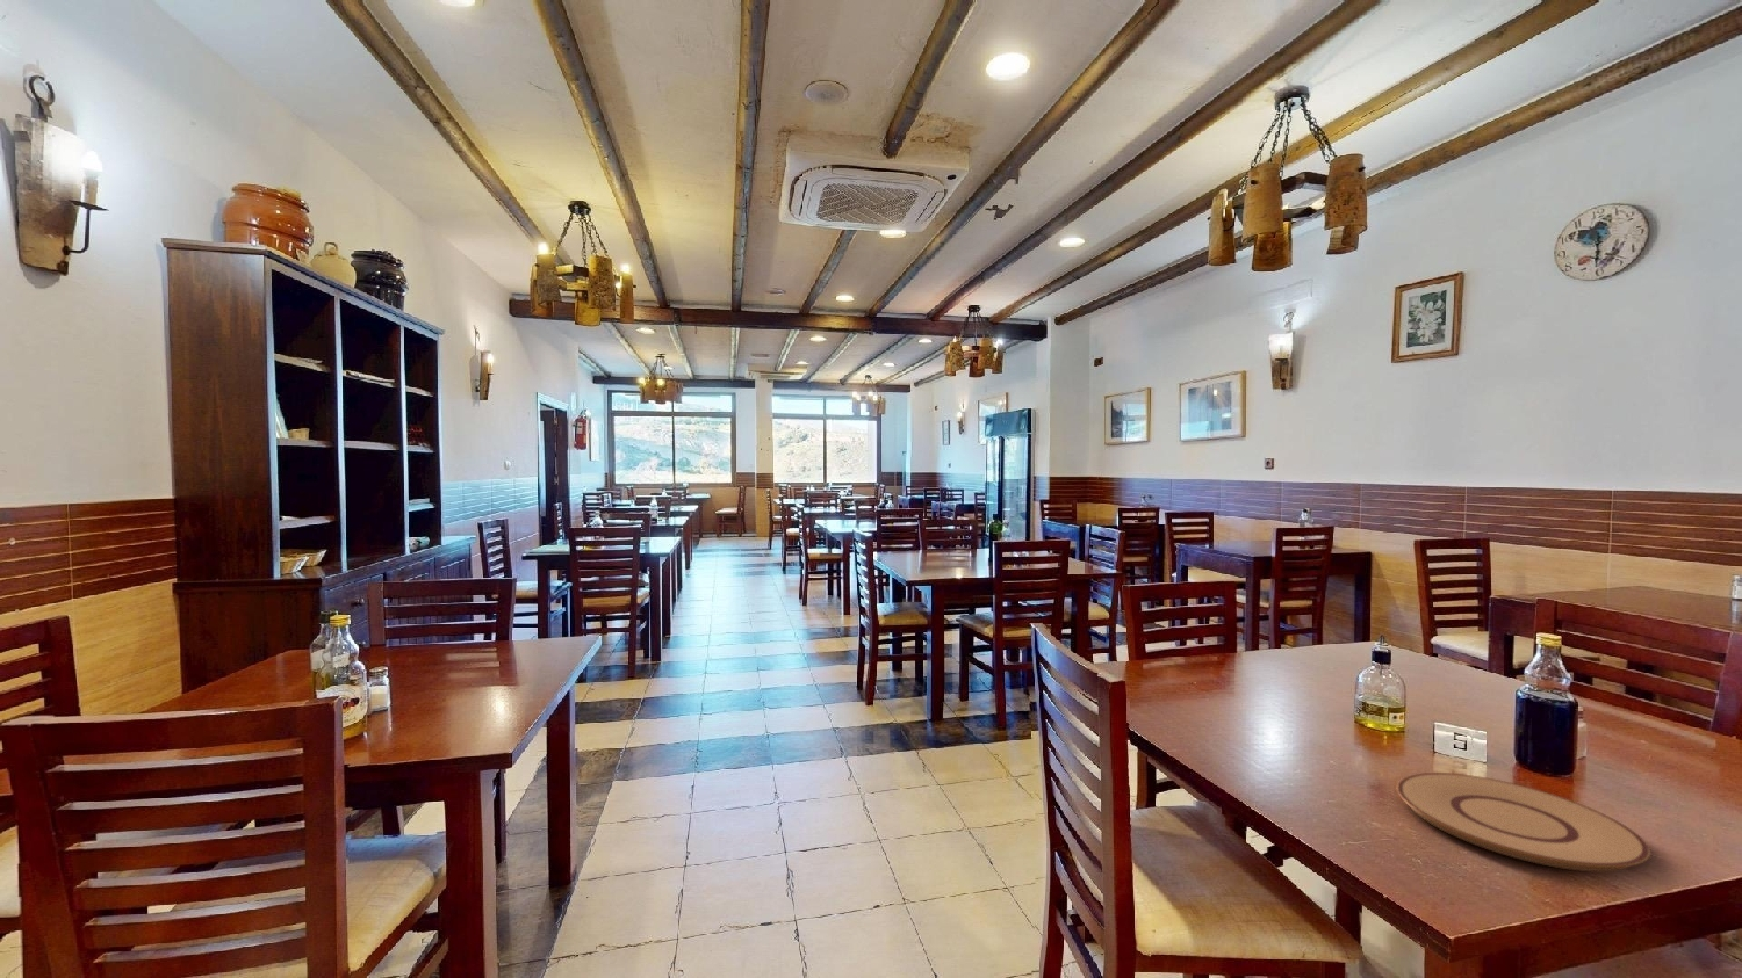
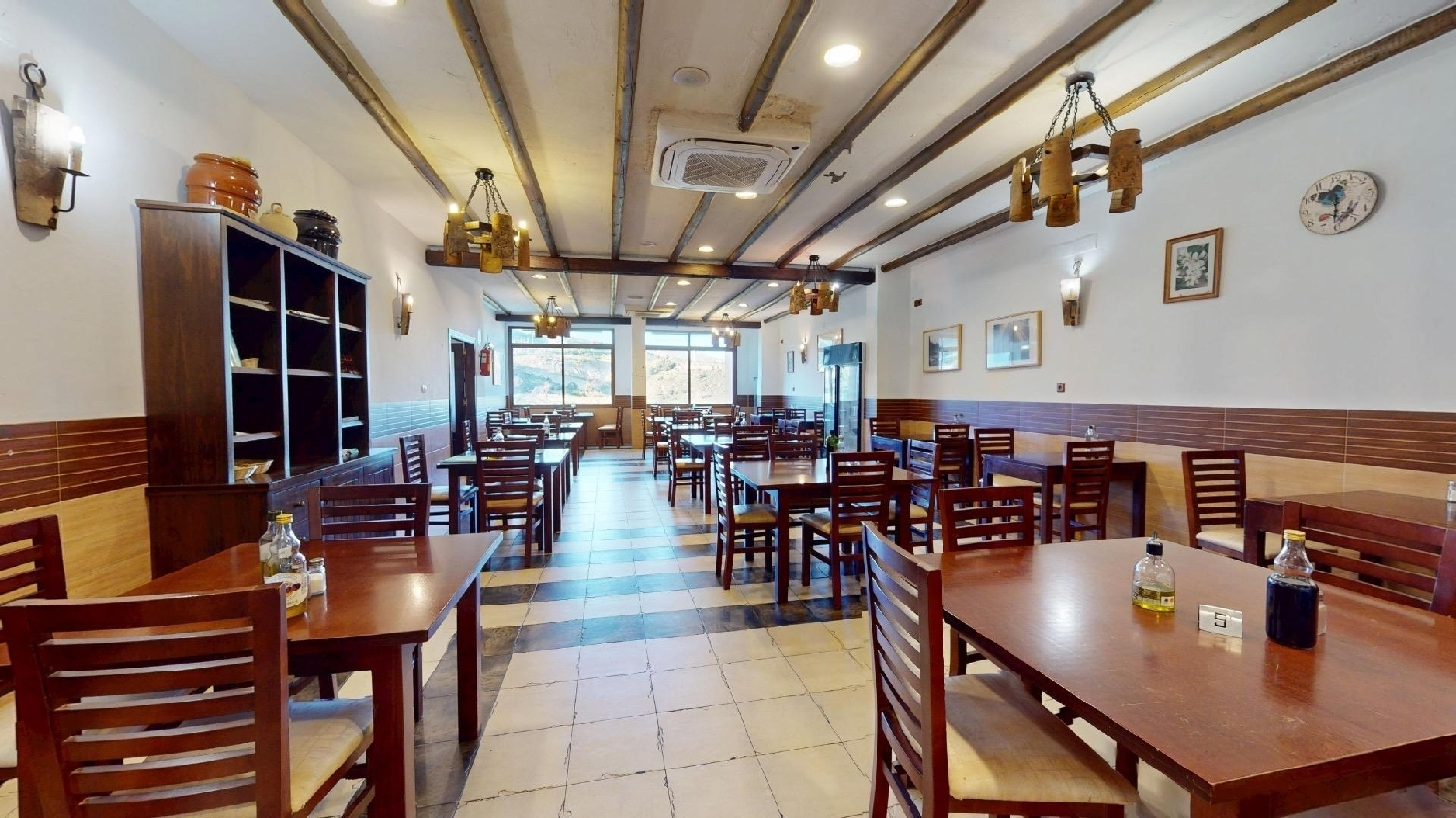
- plate [1396,771,1651,873]
